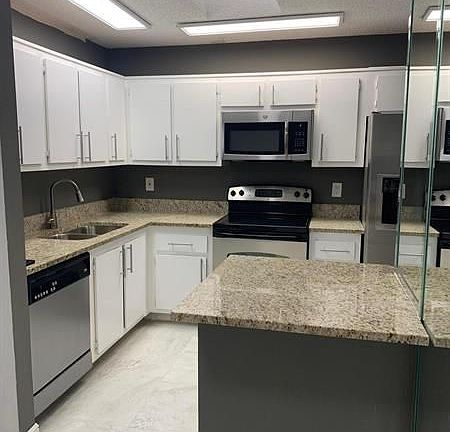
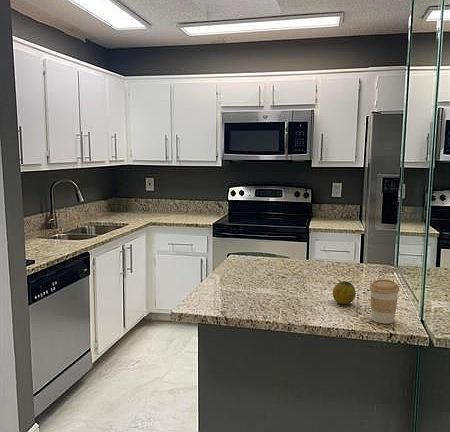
+ coffee cup [368,278,400,325]
+ fruit [332,280,357,305]
